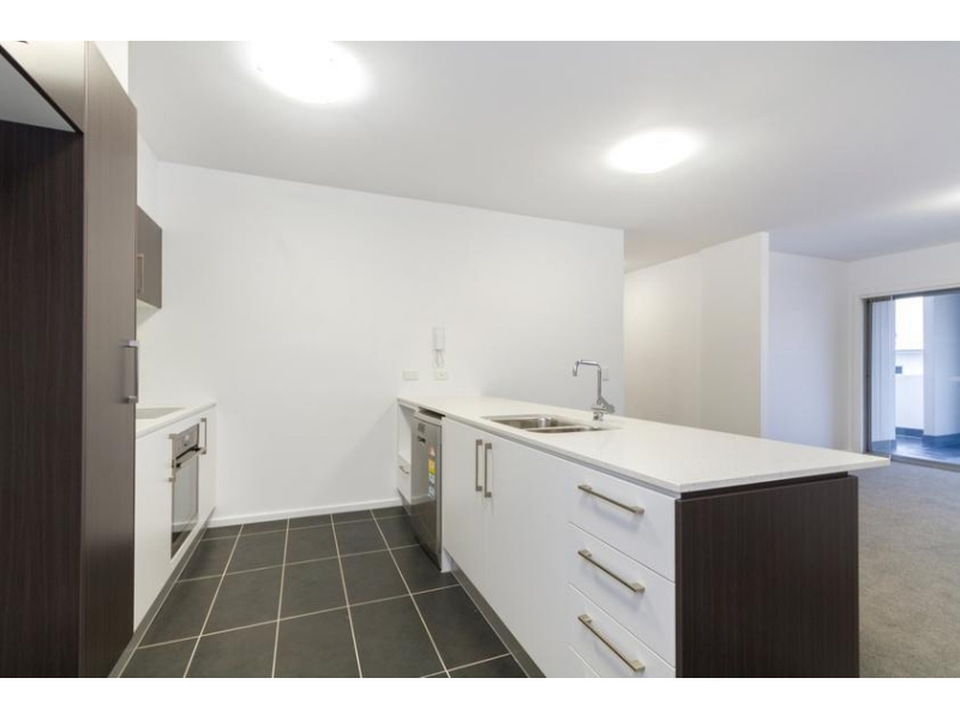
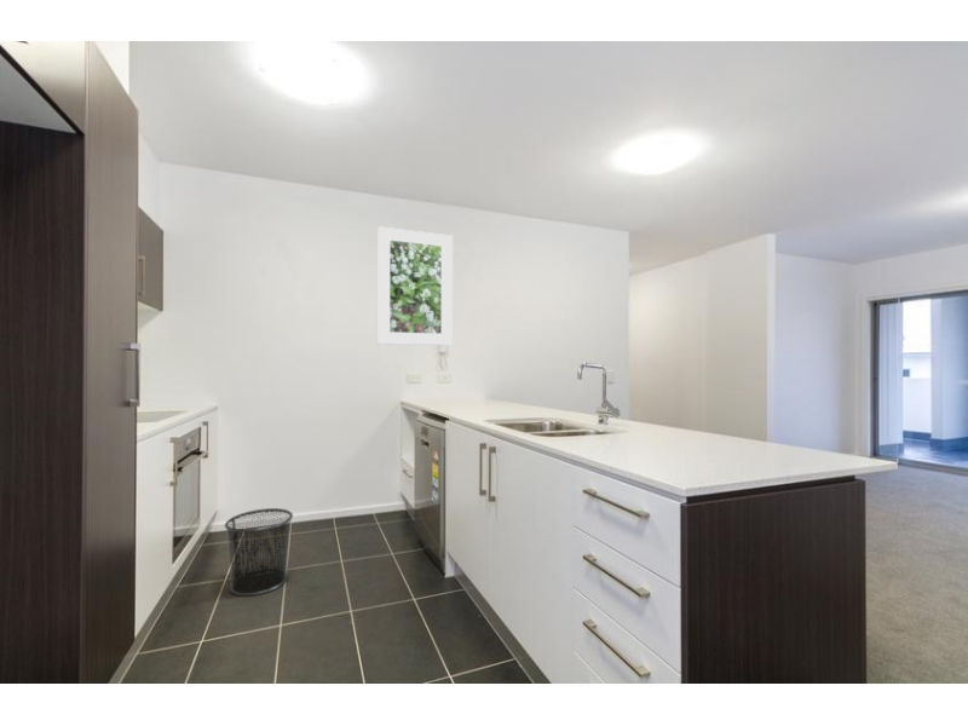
+ waste bin [224,507,294,598]
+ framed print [376,225,454,346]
